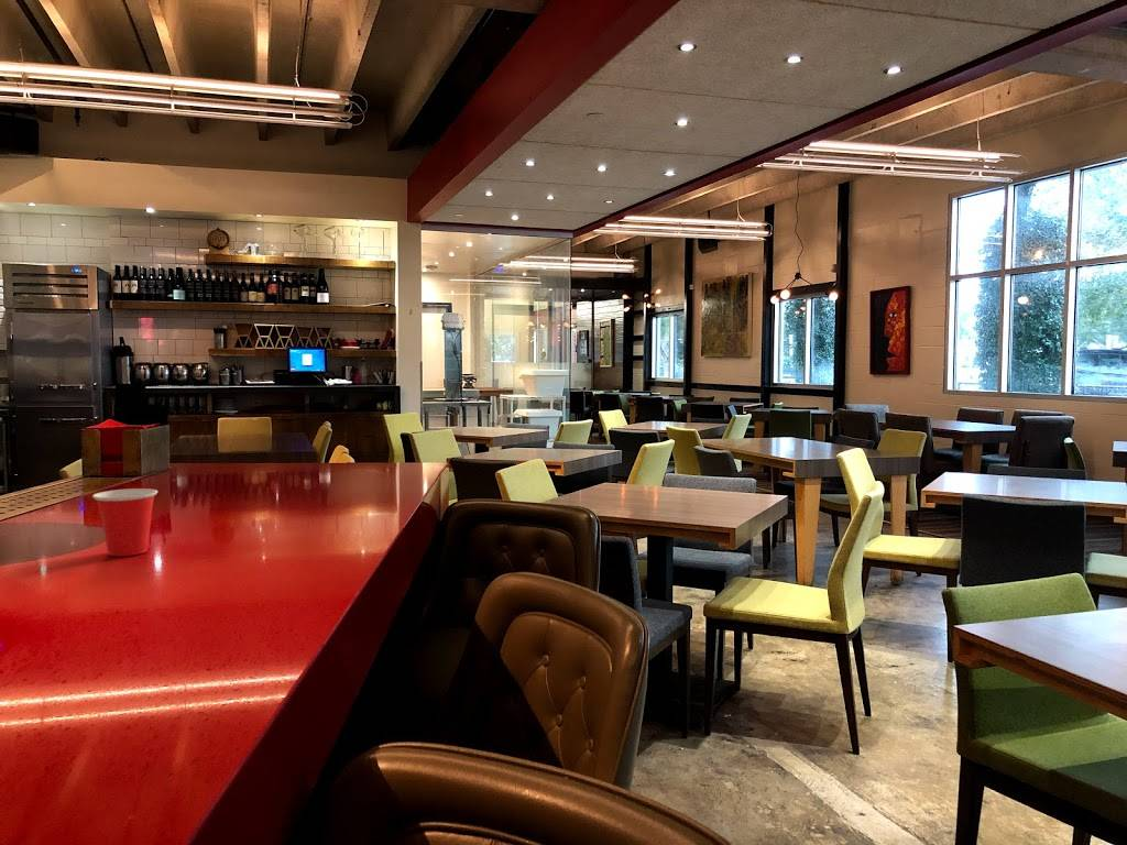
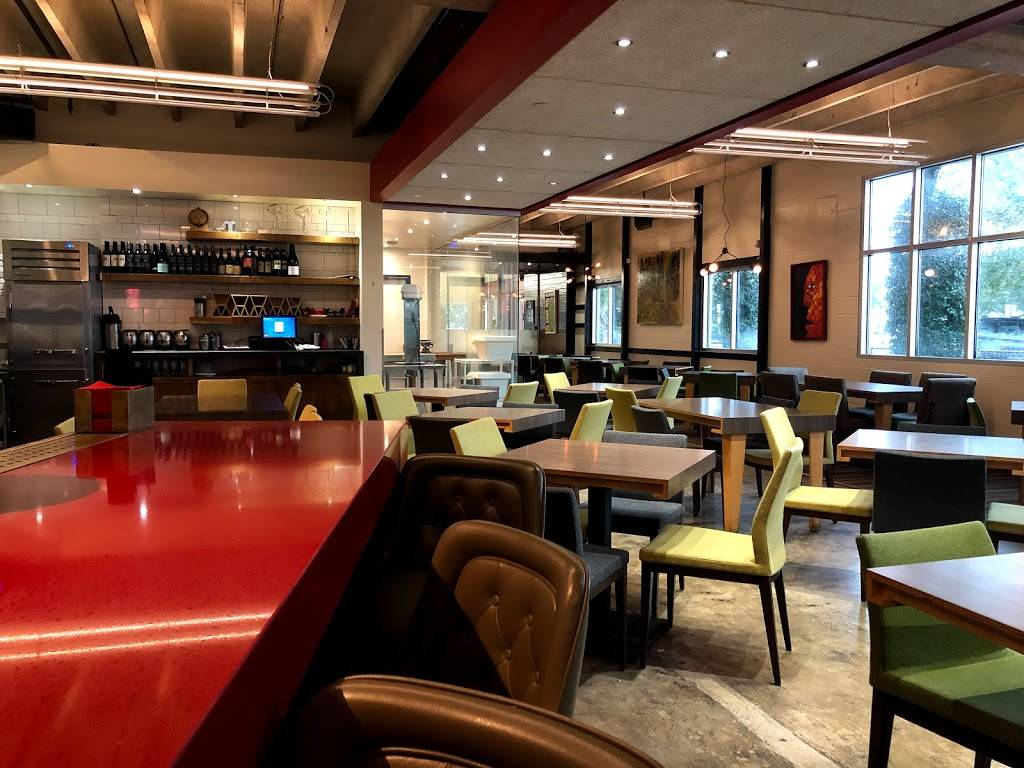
- cup [91,487,158,557]
